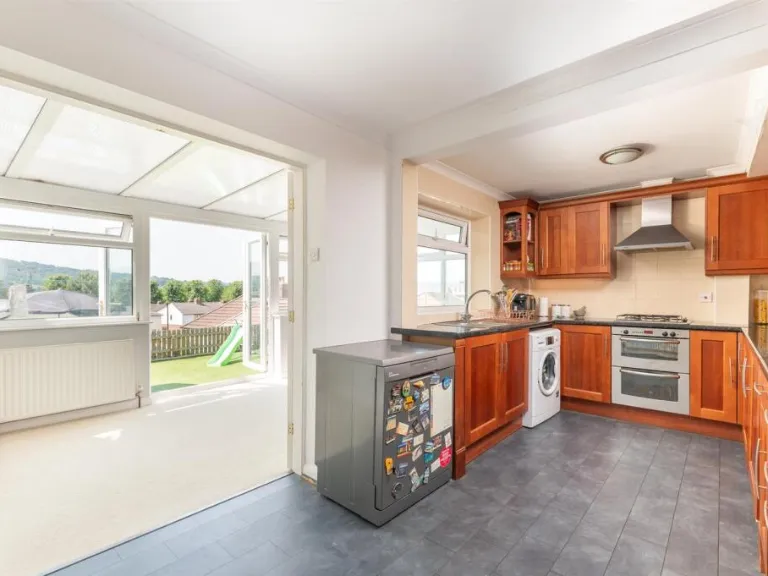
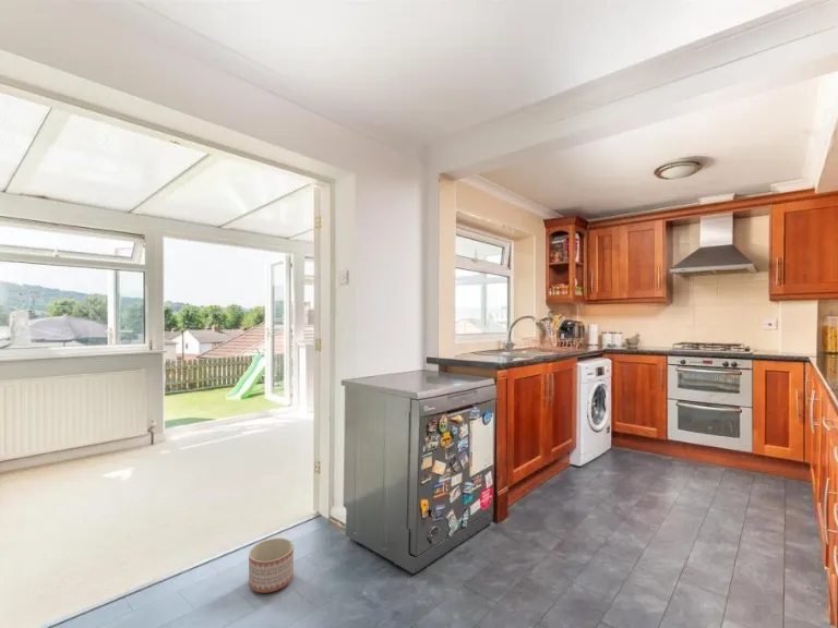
+ planter [248,538,295,594]
